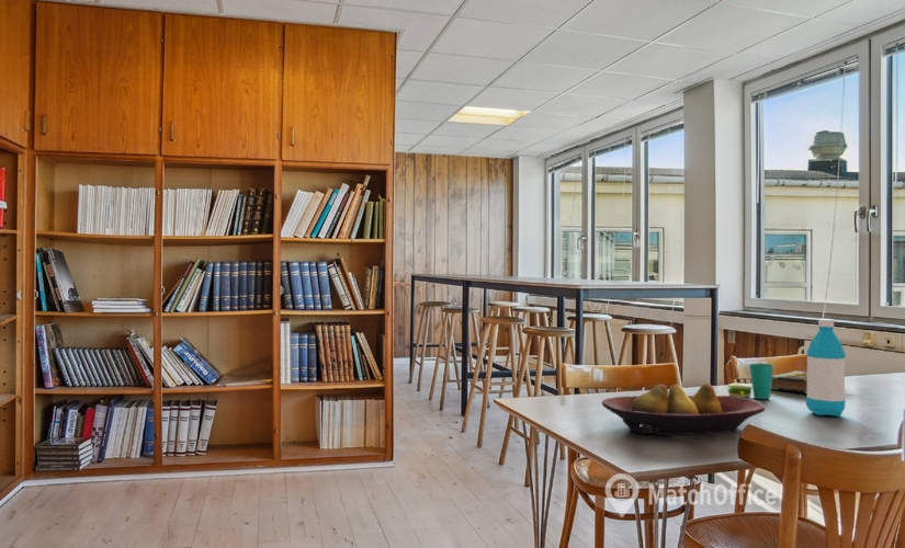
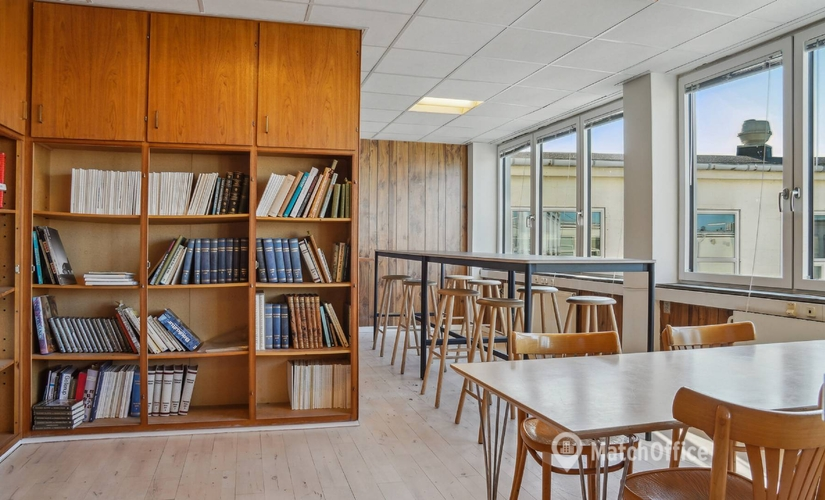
- fruit bowl [601,383,767,436]
- cup [726,363,774,400]
- book [771,370,807,395]
- water bottle [805,318,847,418]
